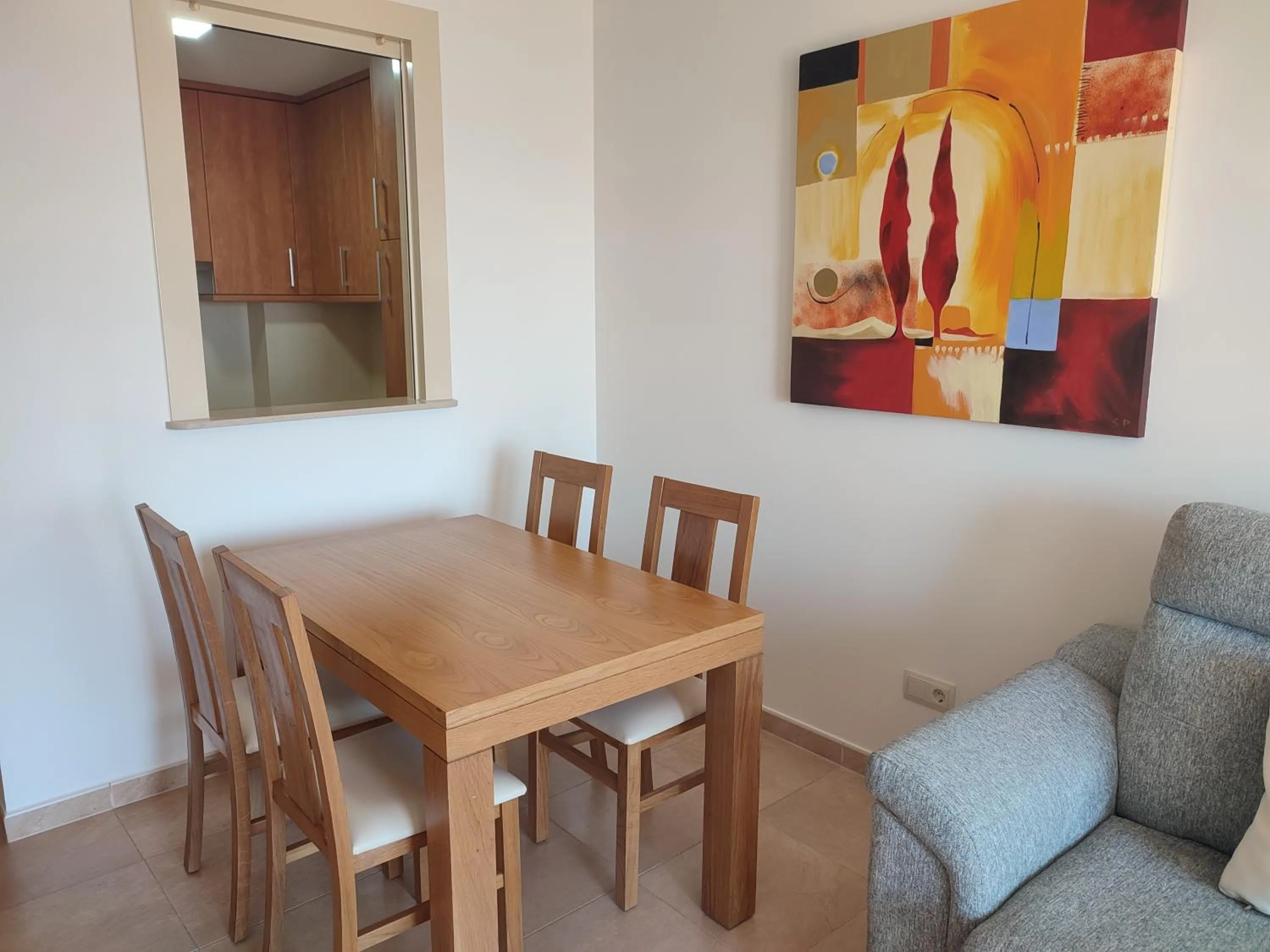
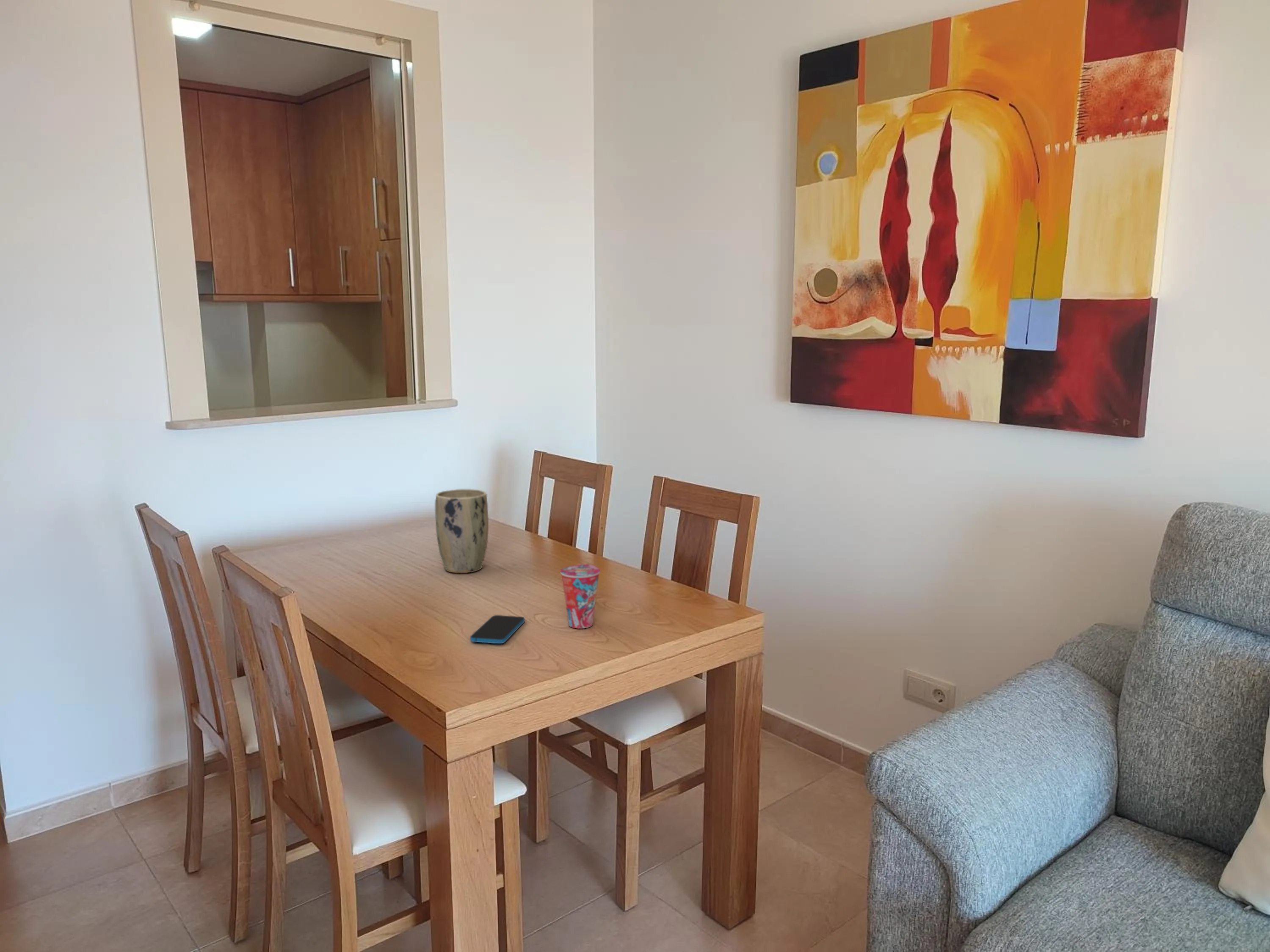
+ plant pot [435,489,489,573]
+ smartphone [470,615,525,644]
+ cup [560,564,601,629]
